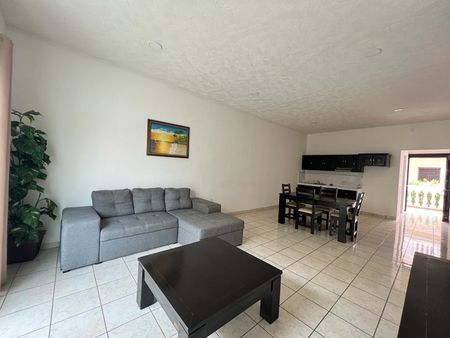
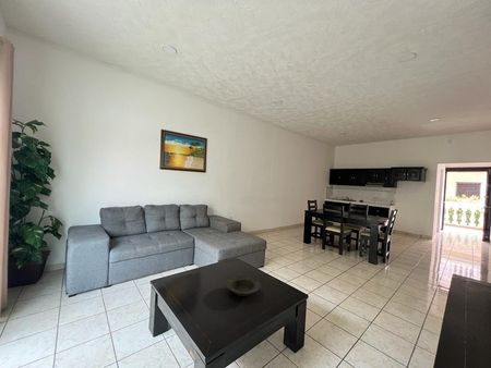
+ bowl [225,275,262,297]
